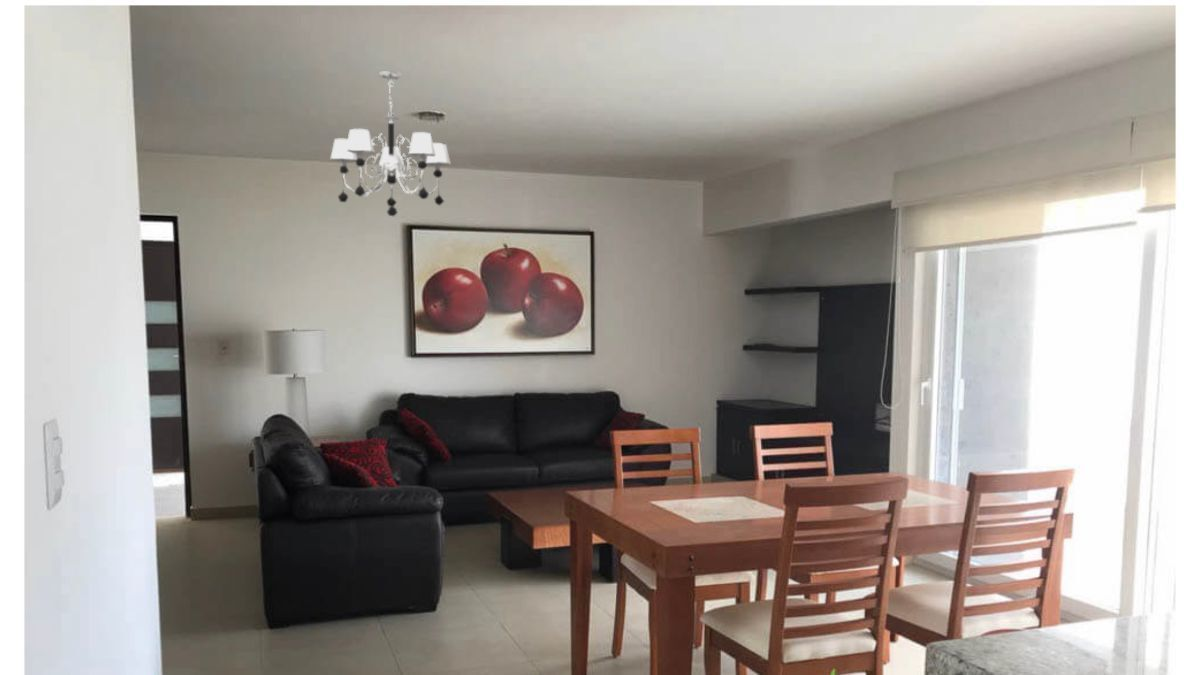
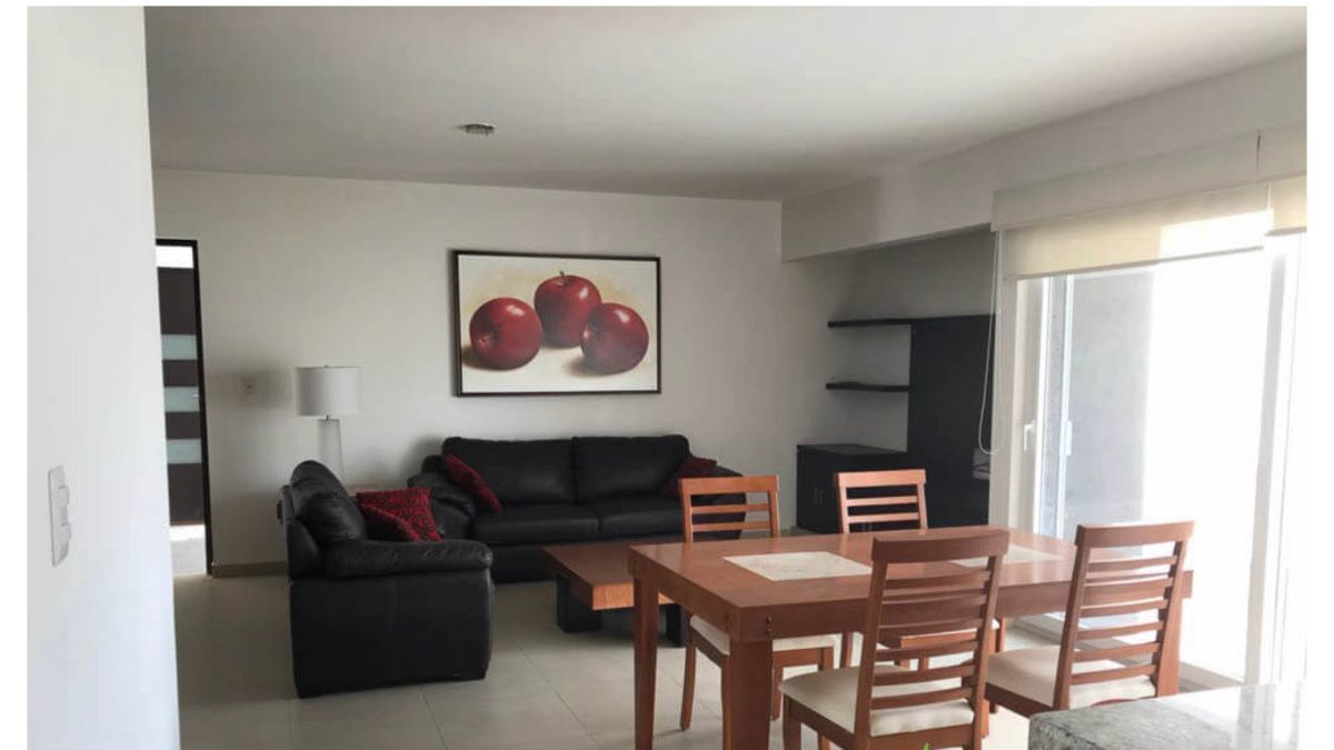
- chandelier [329,70,452,217]
